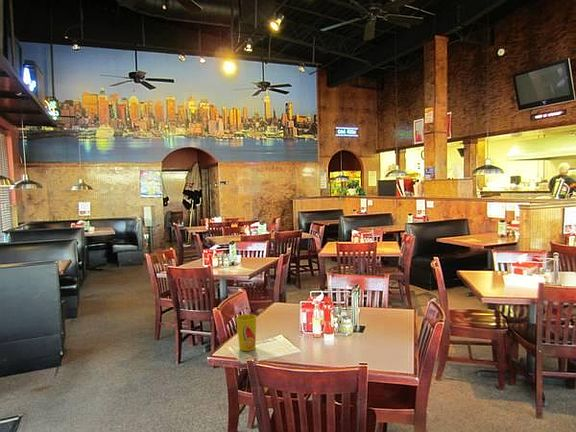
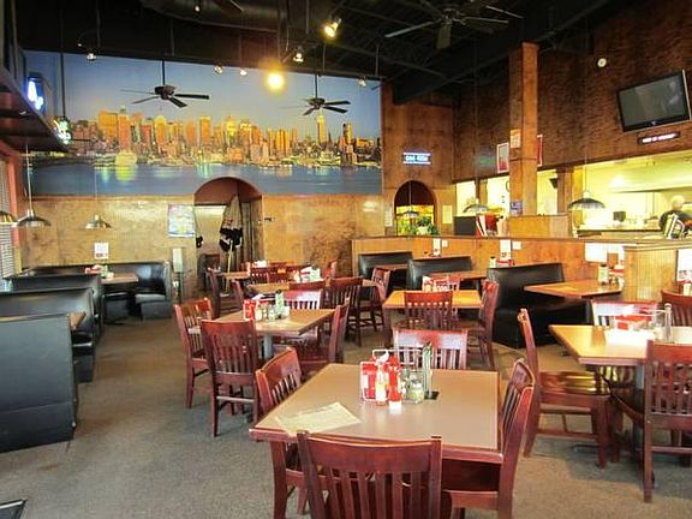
- cup [235,313,257,352]
